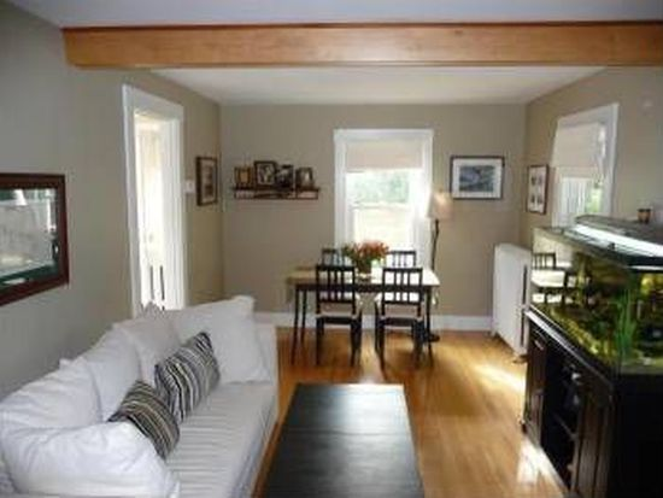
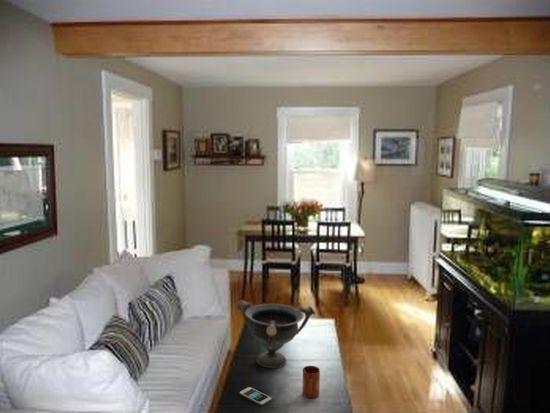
+ smartphone [239,386,273,406]
+ mug [301,365,321,399]
+ decorative bowl [236,299,317,369]
